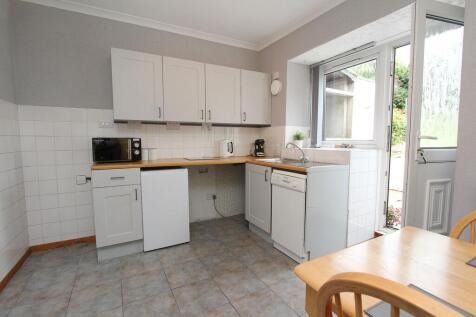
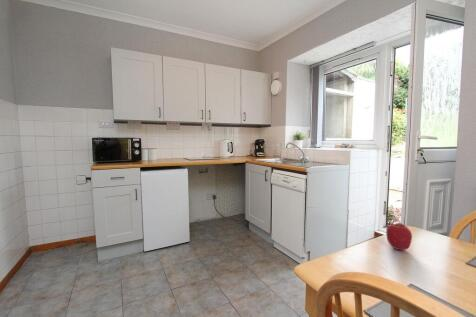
+ fruit [385,222,413,251]
